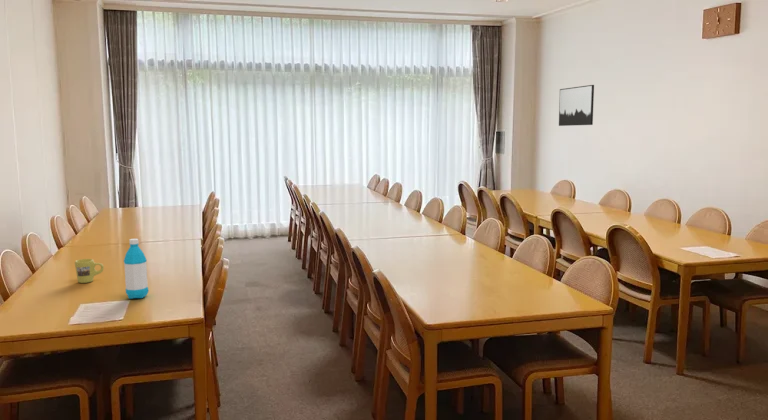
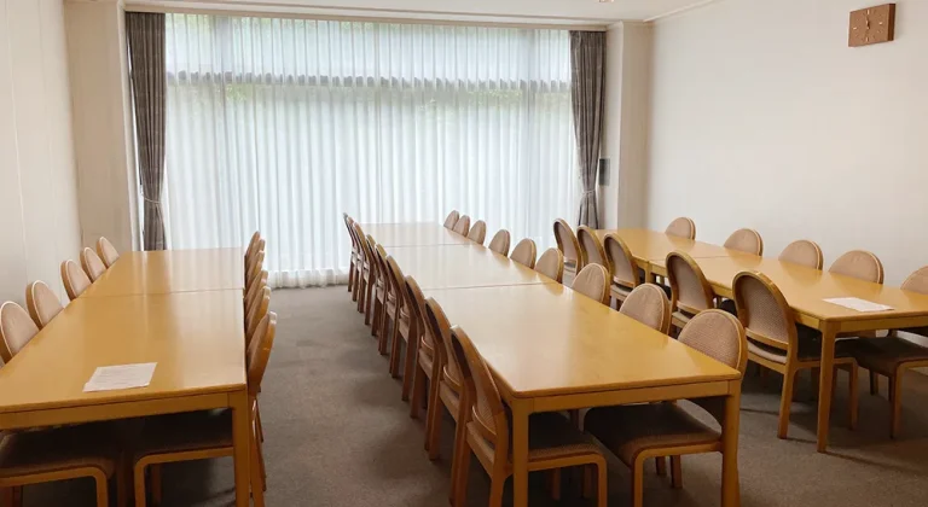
- water bottle [123,238,149,300]
- mug [74,258,105,284]
- wall art [558,84,595,127]
